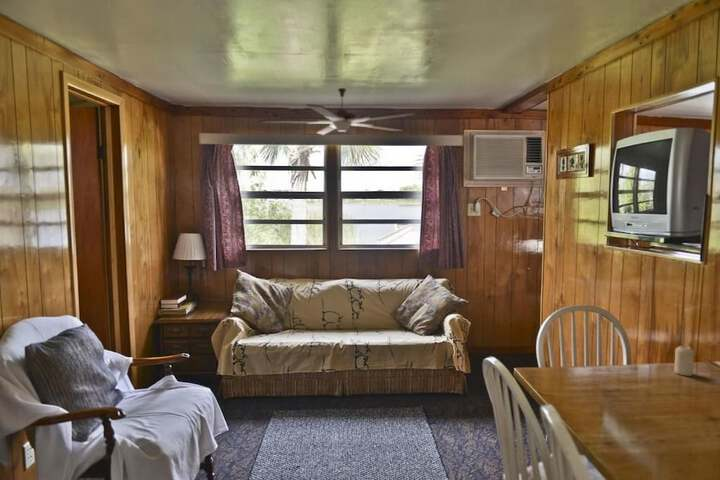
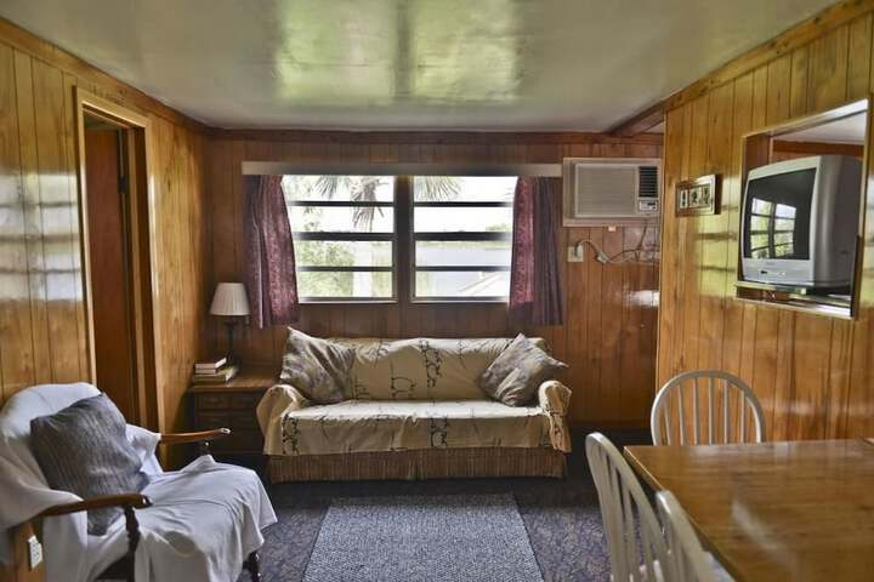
- candle [674,344,695,377]
- ceiling fan [258,87,417,136]
